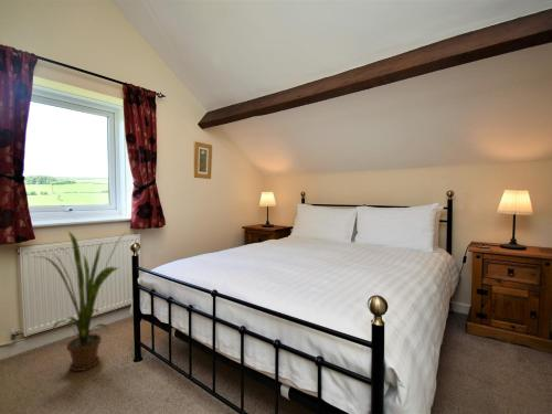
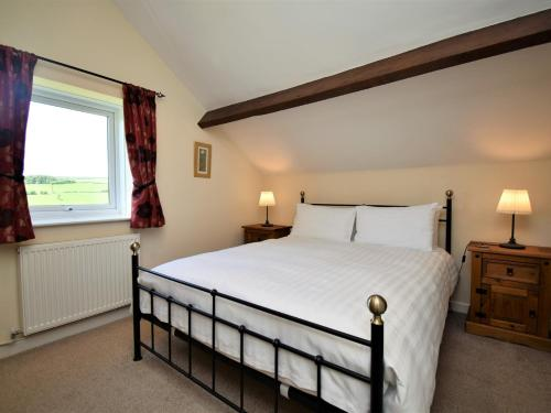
- house plant [30,229,127,372]
